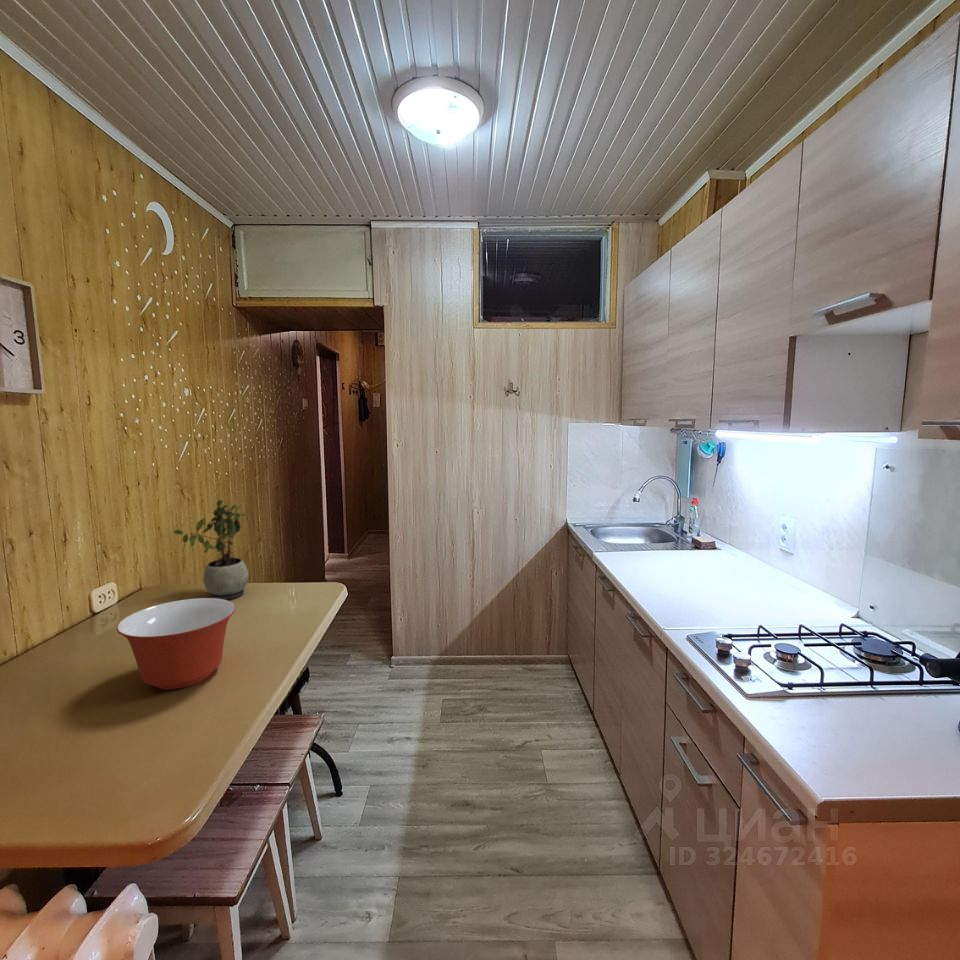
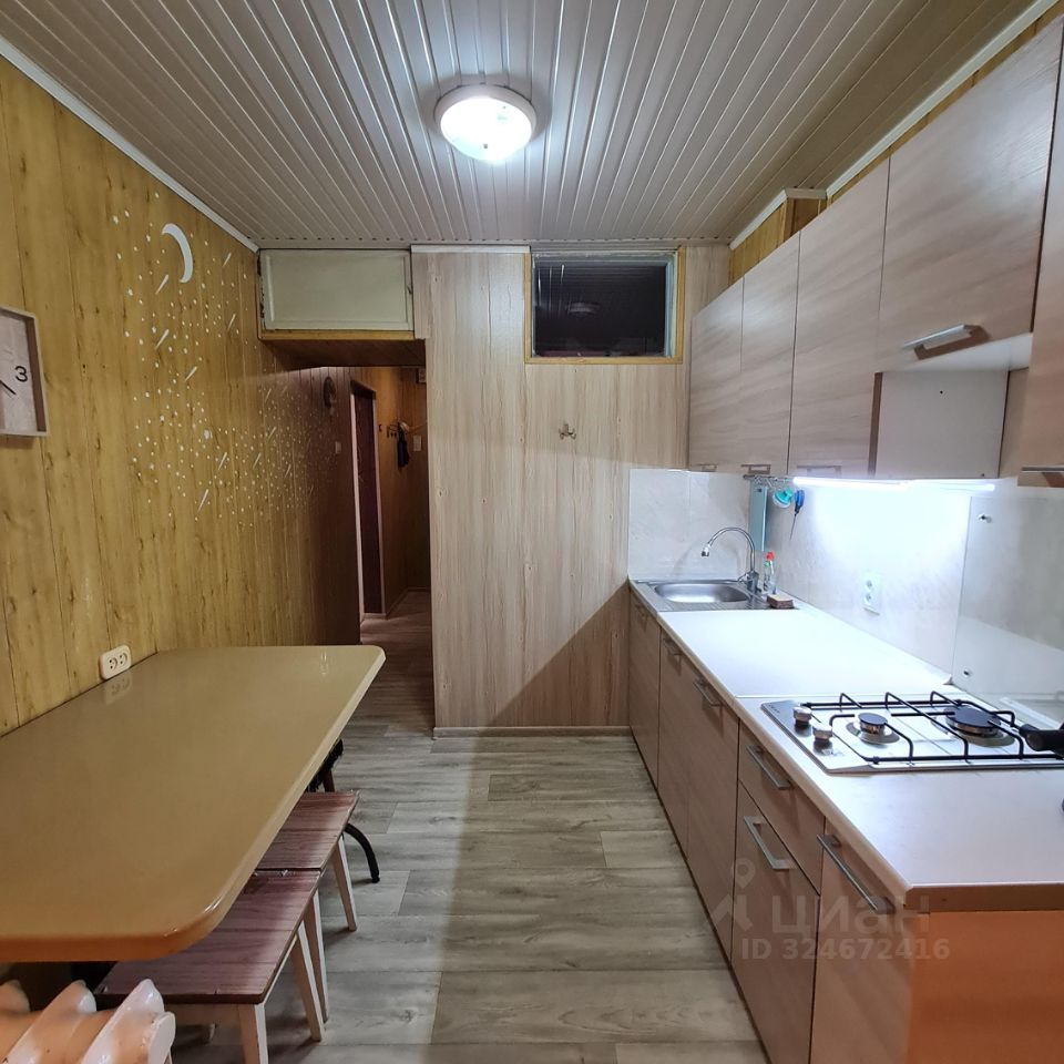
- mixing bowl [116,597,237,690]
- potted plant [172,499,249,600]
